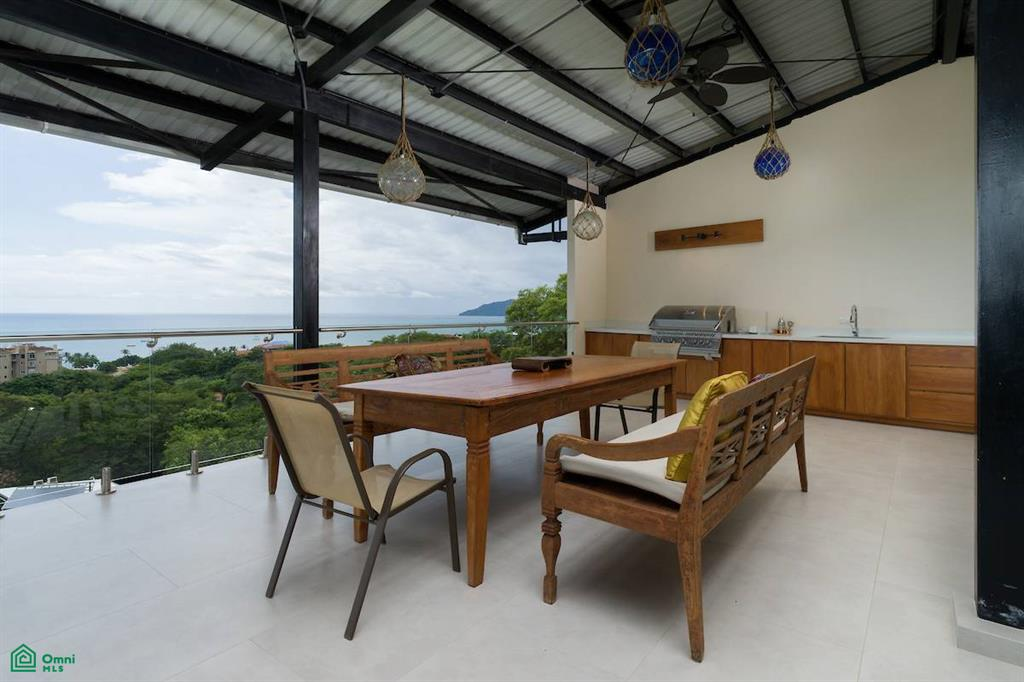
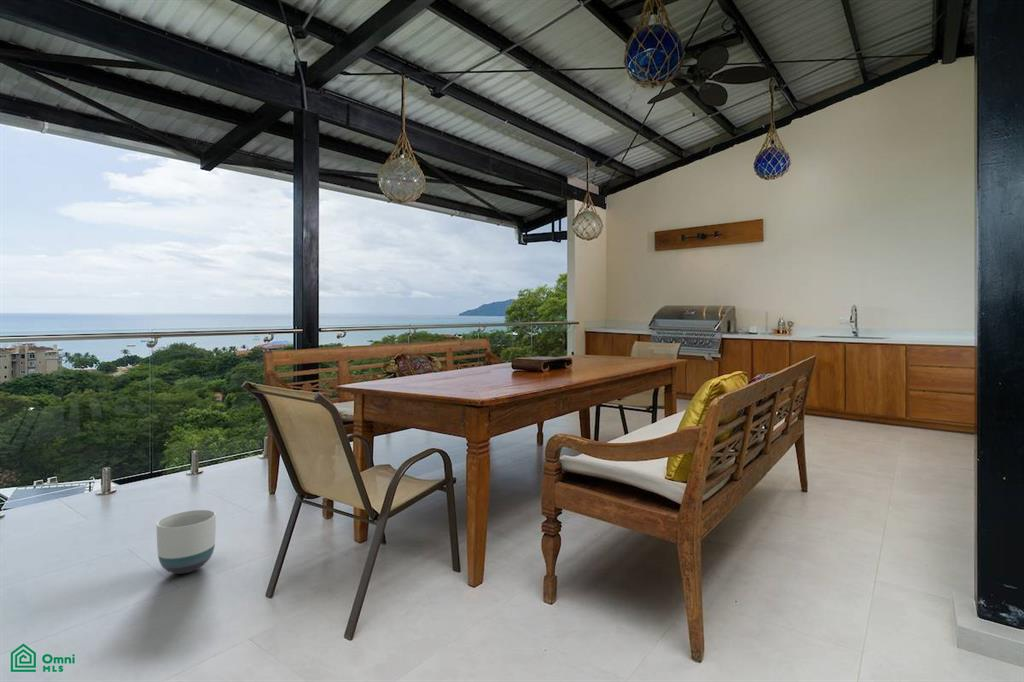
+ planter [156,509,217,575]
